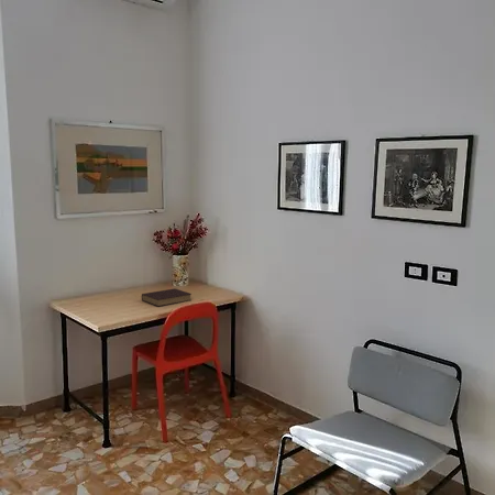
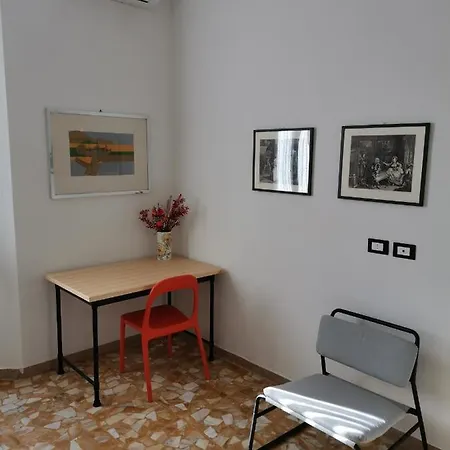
- book [141,288,193,308]
